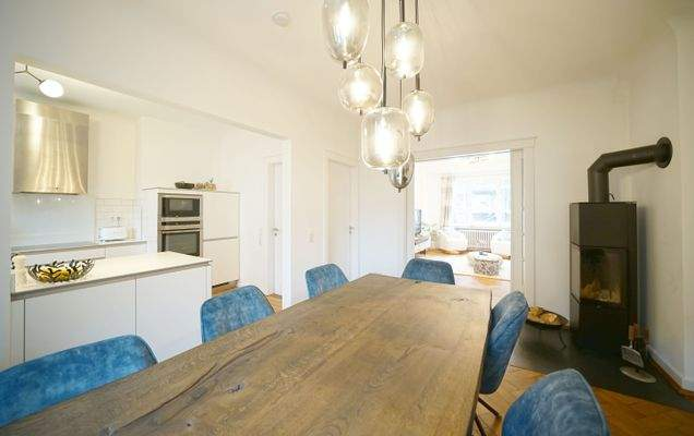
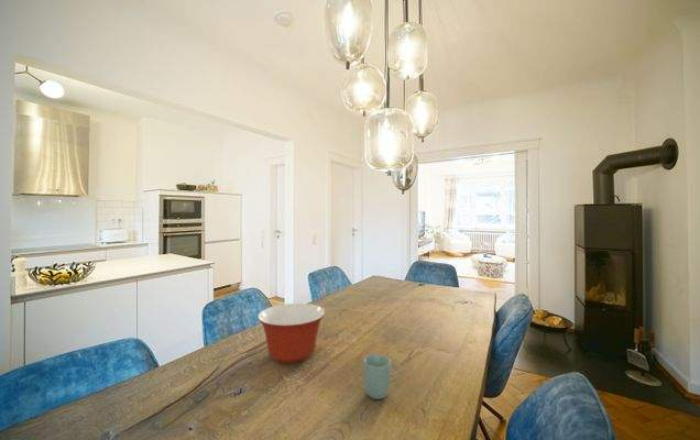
+ cup [362,353,392,400]
+ mixing bowl [256,302,327,364]
